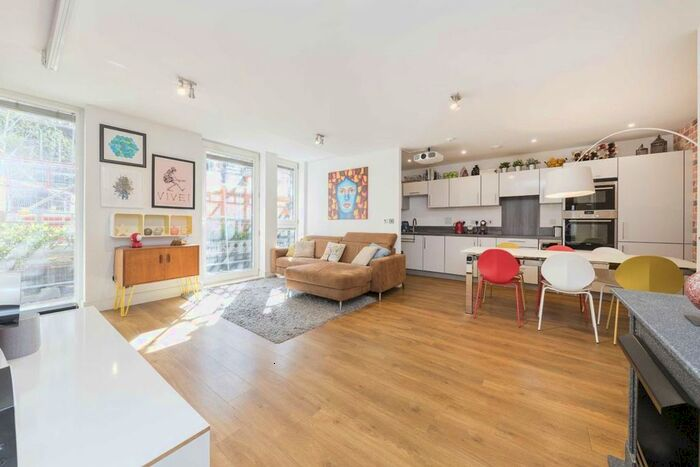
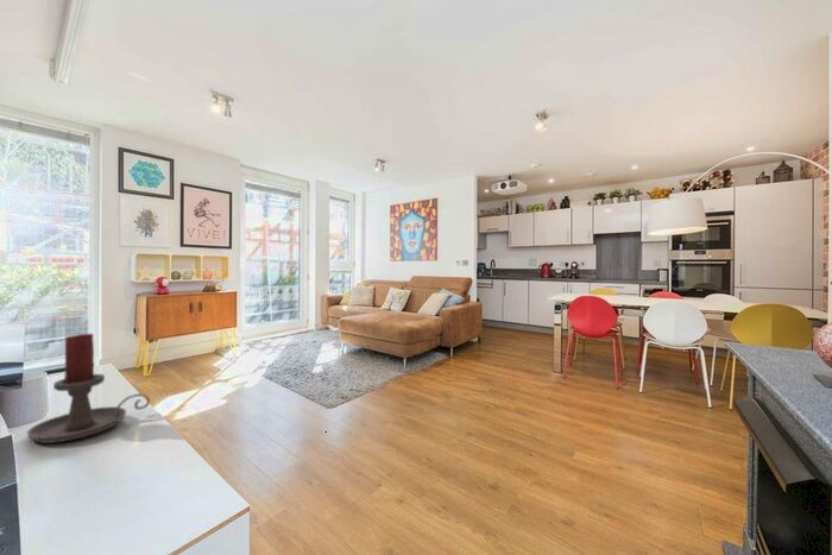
+ candle holder [26,333,151,444]
